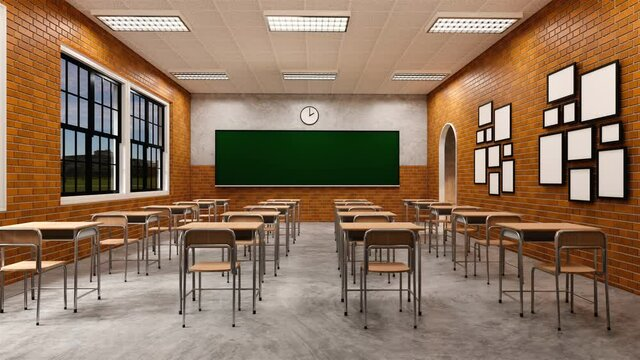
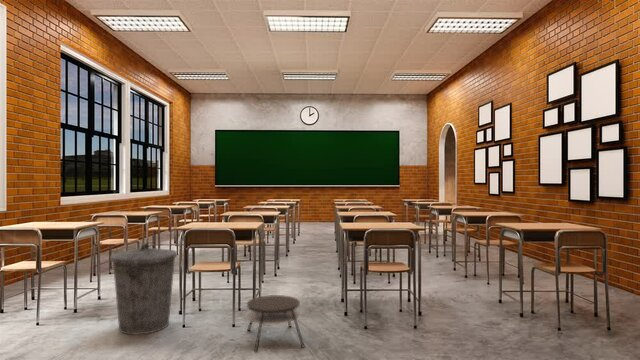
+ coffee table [246,294,306,354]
+ trash can [109,242,178,336]
